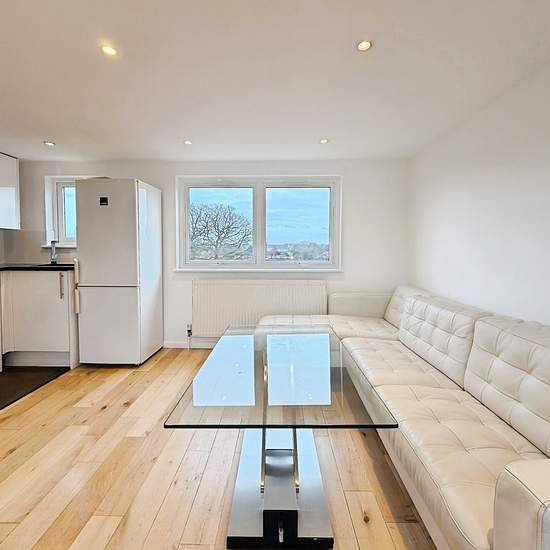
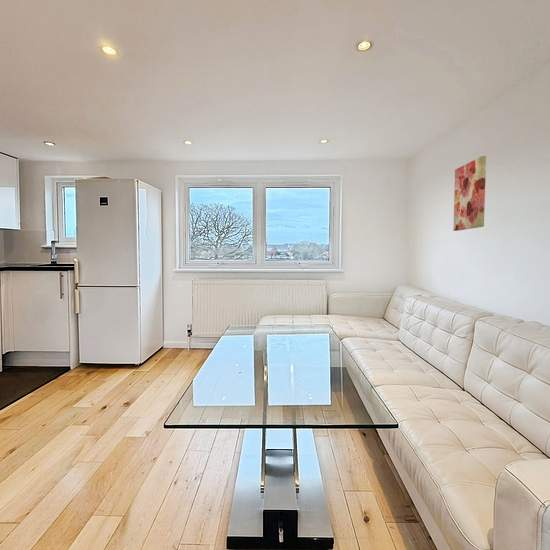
+ wall art [452,155,487,232]
